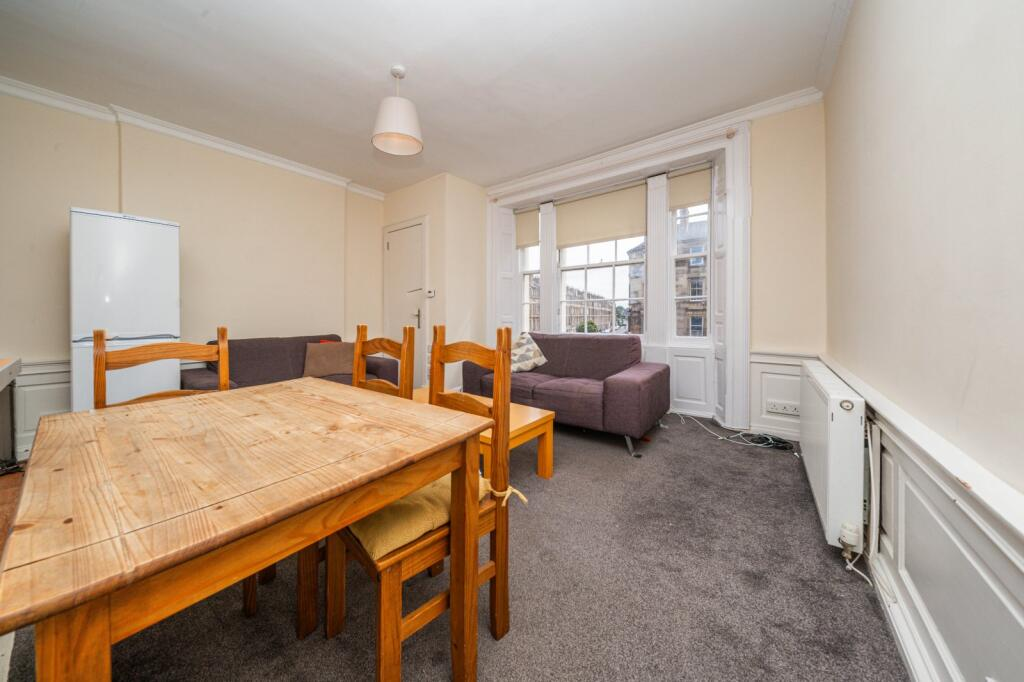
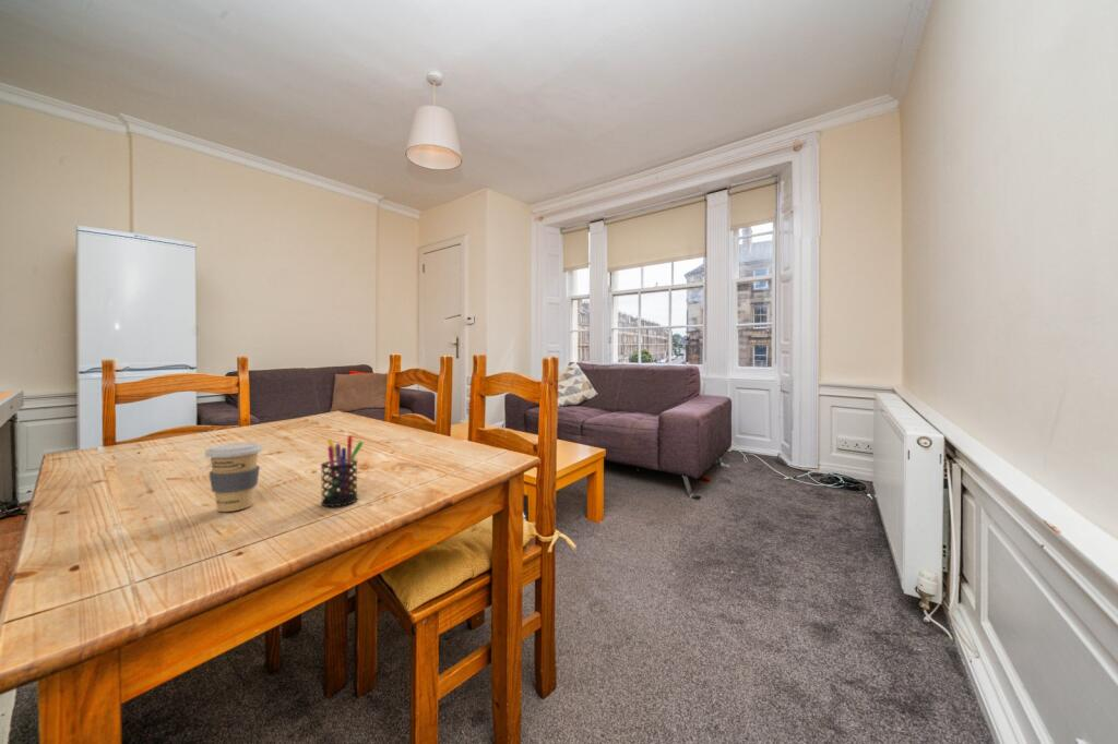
+ coffee cup [204,442,264,513]
+ pen holder [320,434,365,507]
